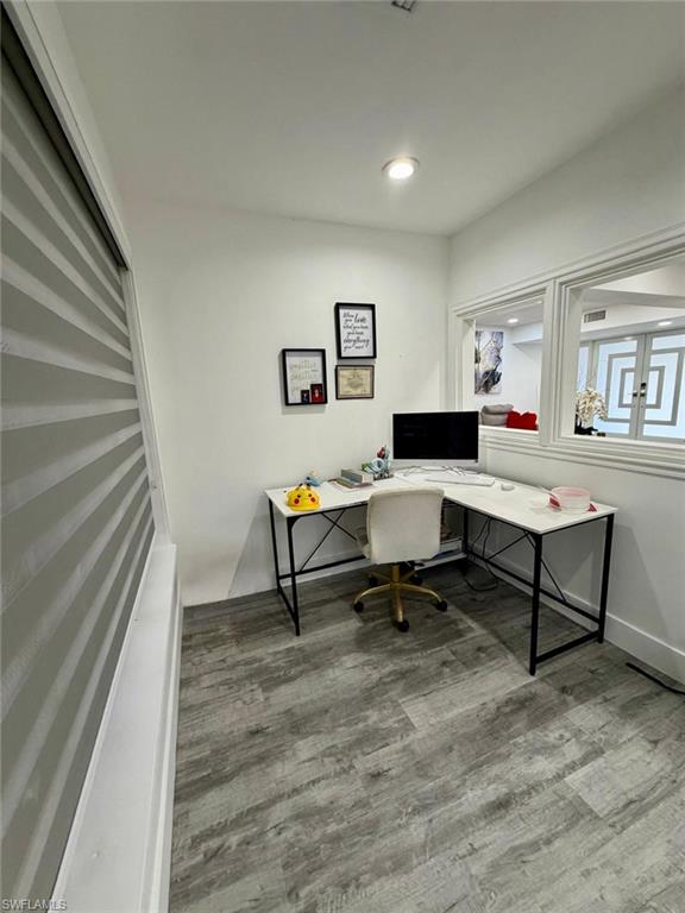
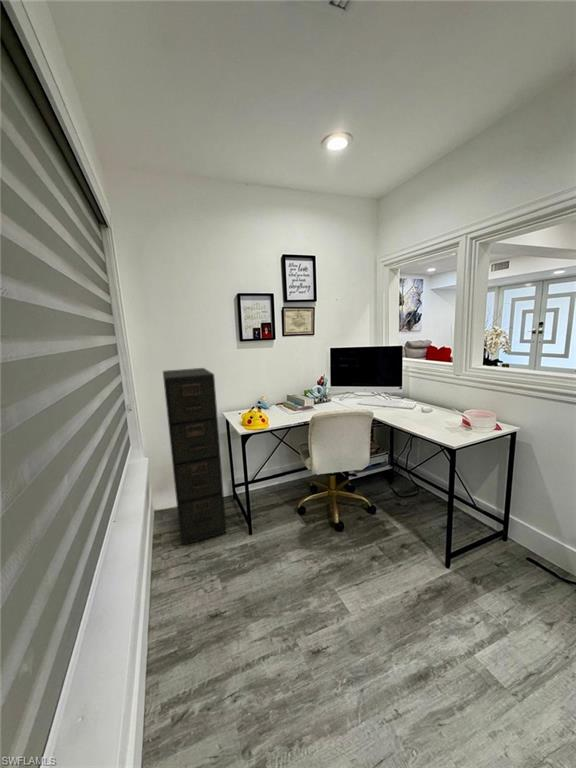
+ filing cabinet [162,367,227,547]
